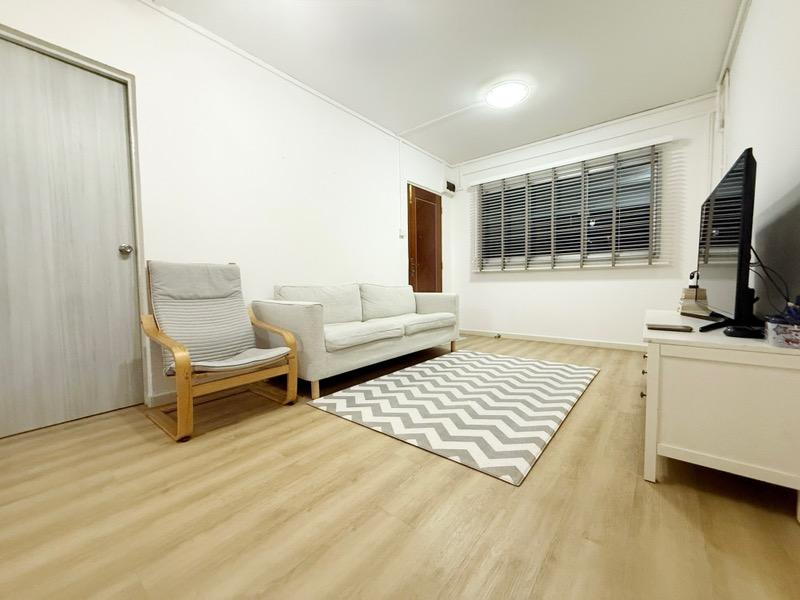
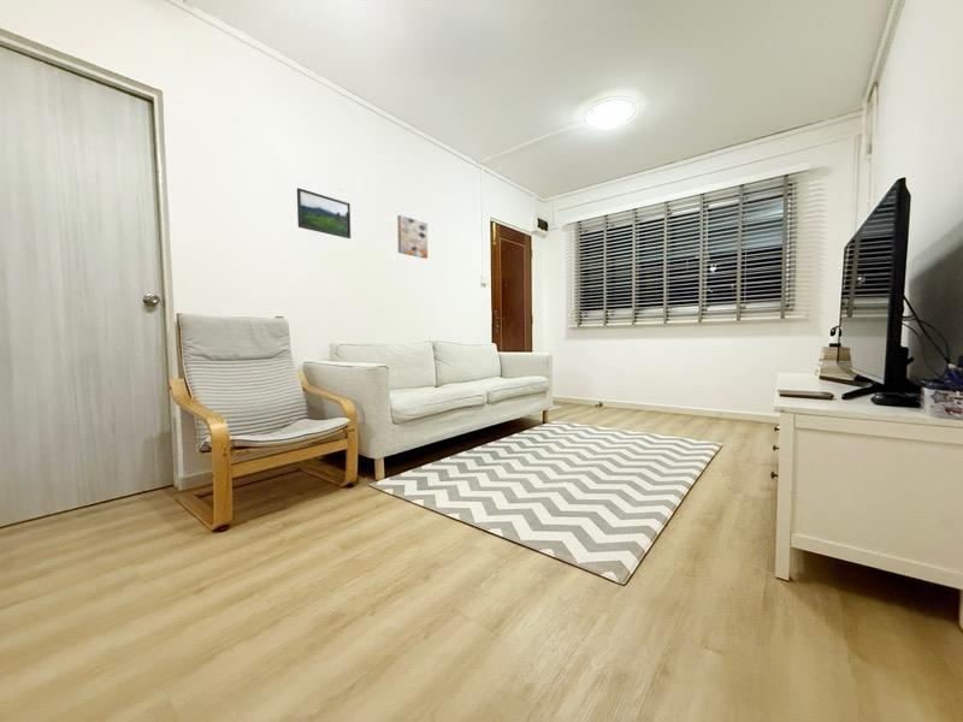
+ wall art [396,214,429,260]
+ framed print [296,187,351,239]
